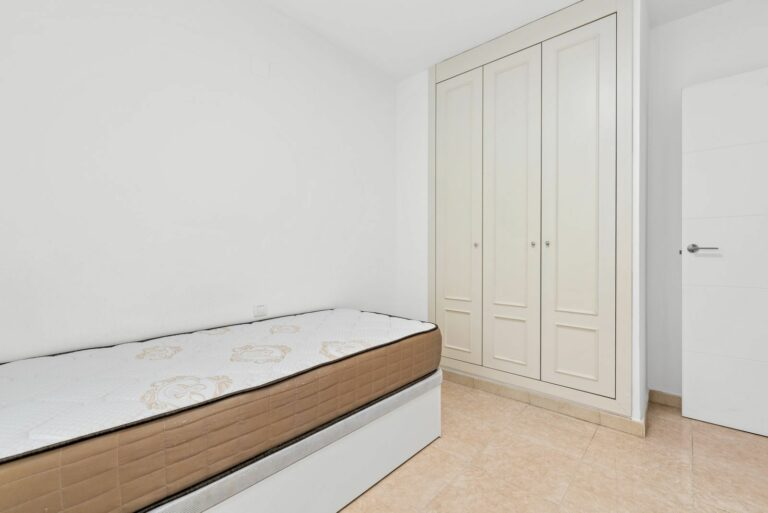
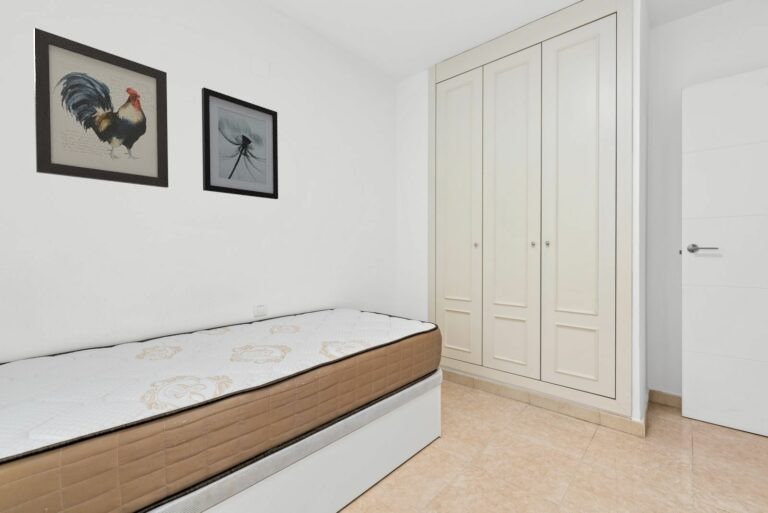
+ wall art [32,27,169,189]
+ wall art [201,86,279,200]
